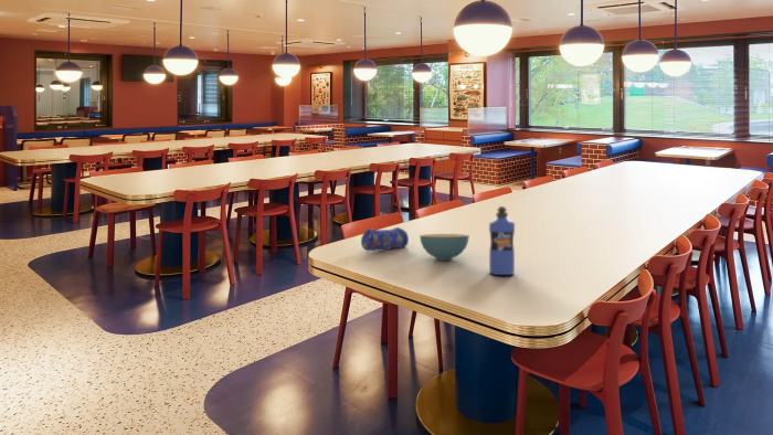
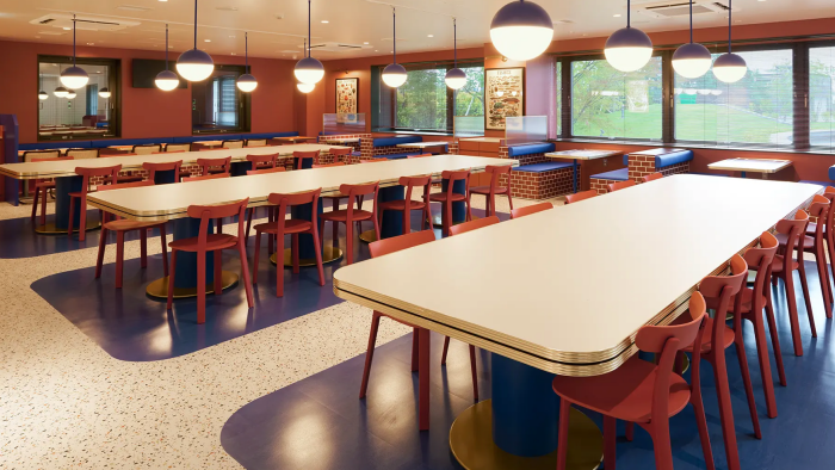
- pencil case [360,226,410,252]
- water bottle [488,205,516,276]
- cereal bowl [419,233,470,261]
